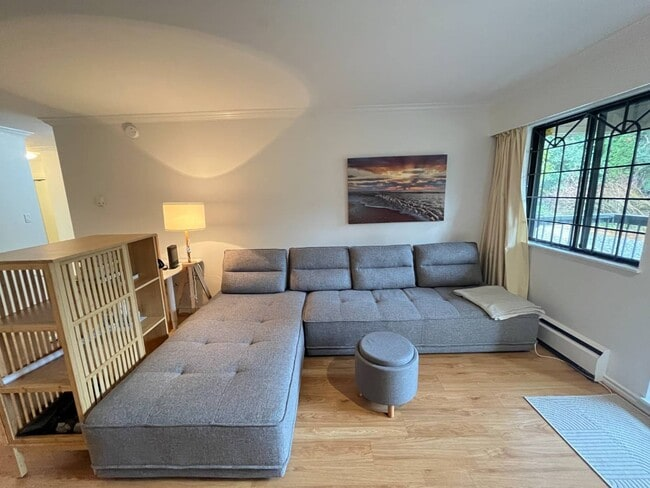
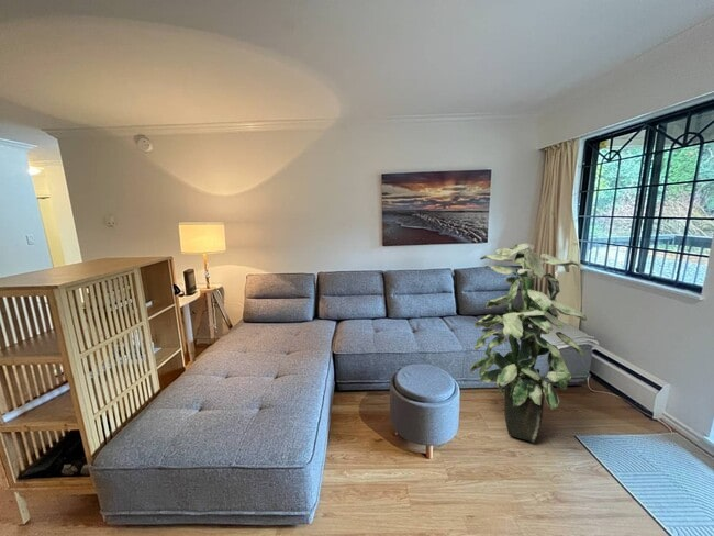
+ indoor plant [469,243,588,443]
